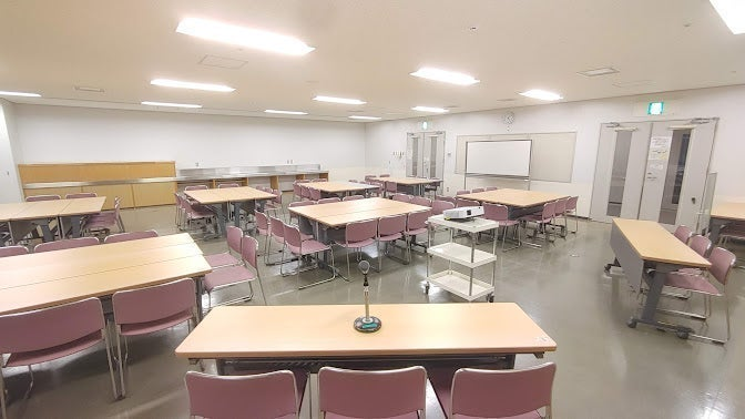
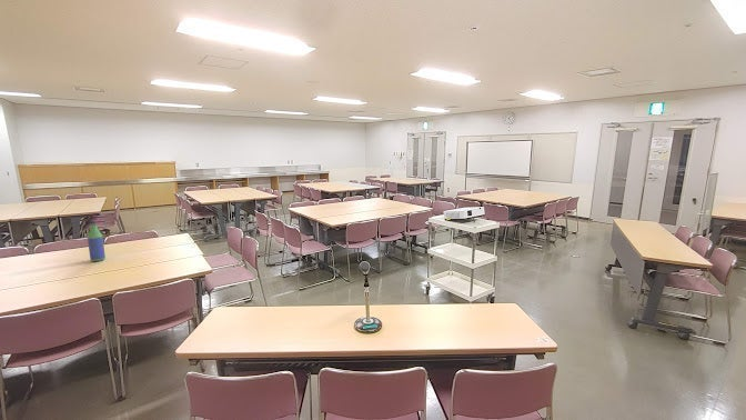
+ bottle [87,224,107,262]
